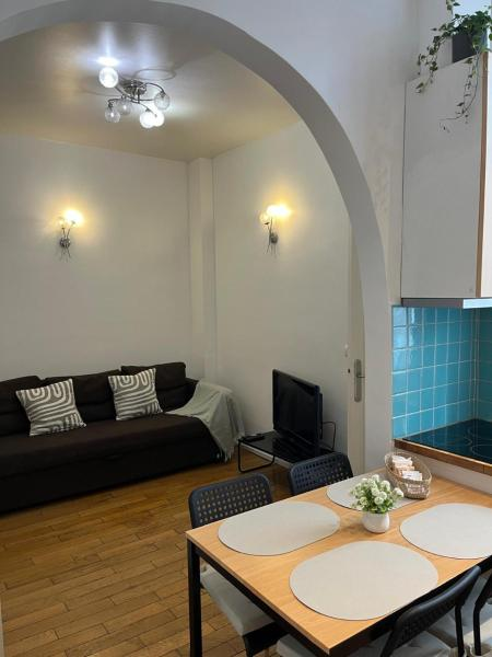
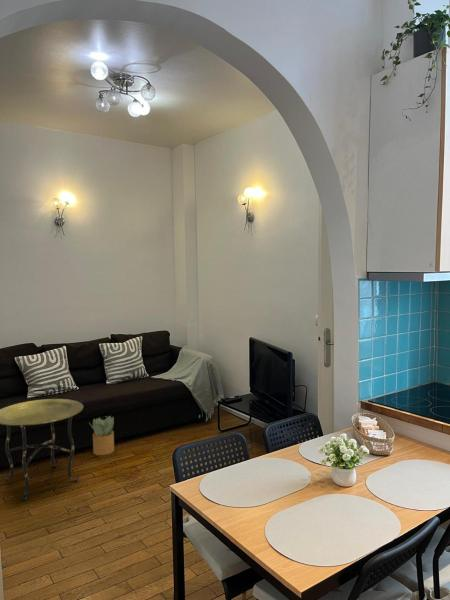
+ side table [0,398,84,501]
+ potted plant [88,415,115,456]
